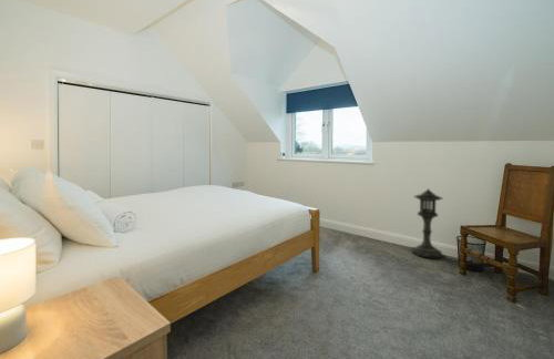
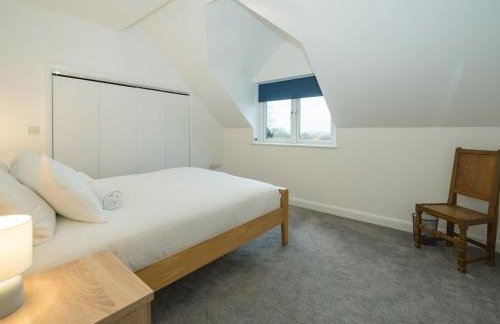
- lantern [411,187,444,258]
